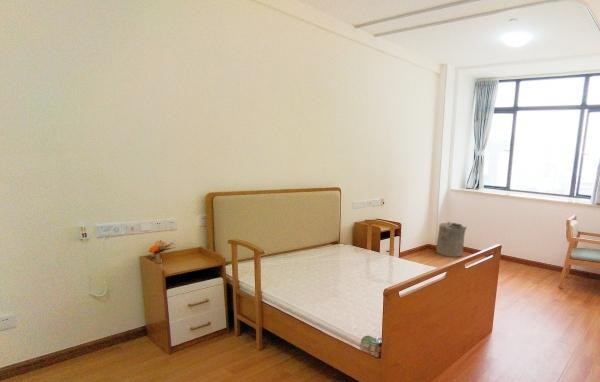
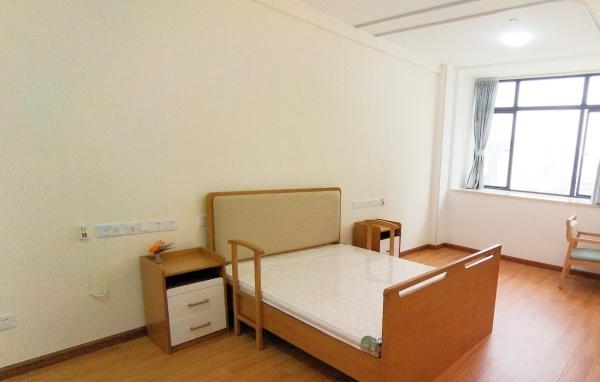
- laundry hamper [435,221,468,258]
